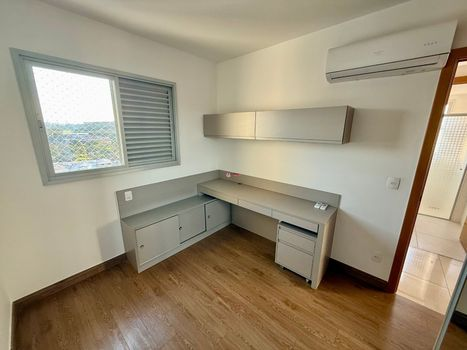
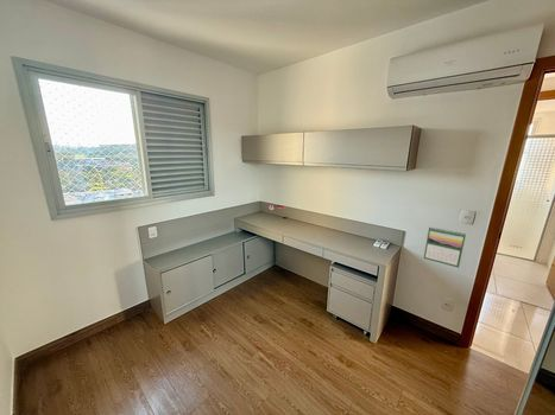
+ calendar [423,225,467,269]
